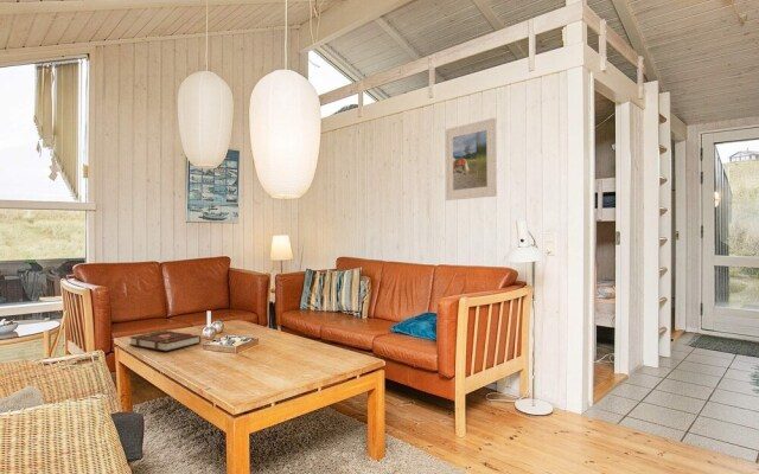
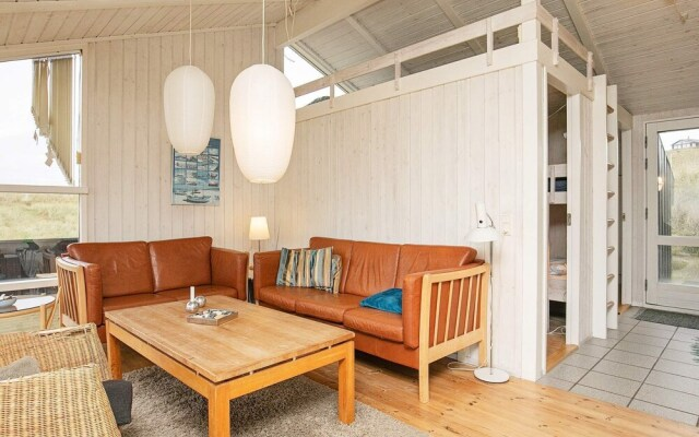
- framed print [444,117,498,201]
- book [128,329,203,352]
